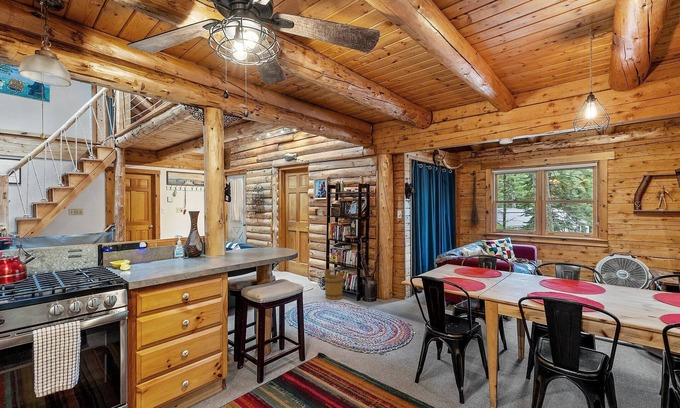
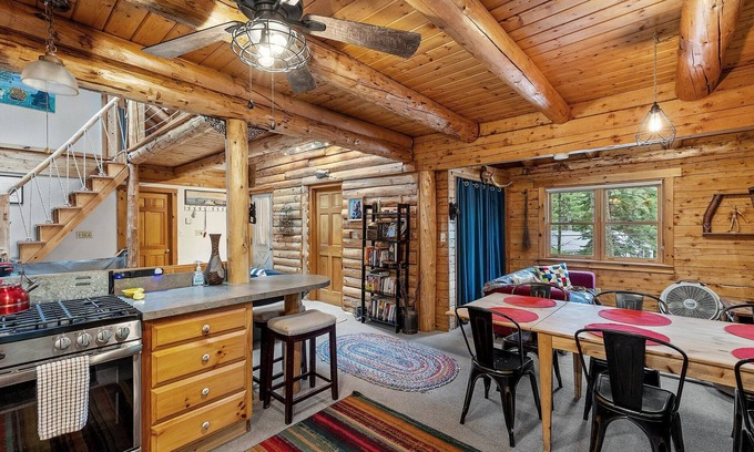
- bucket [323,268,346,301]
